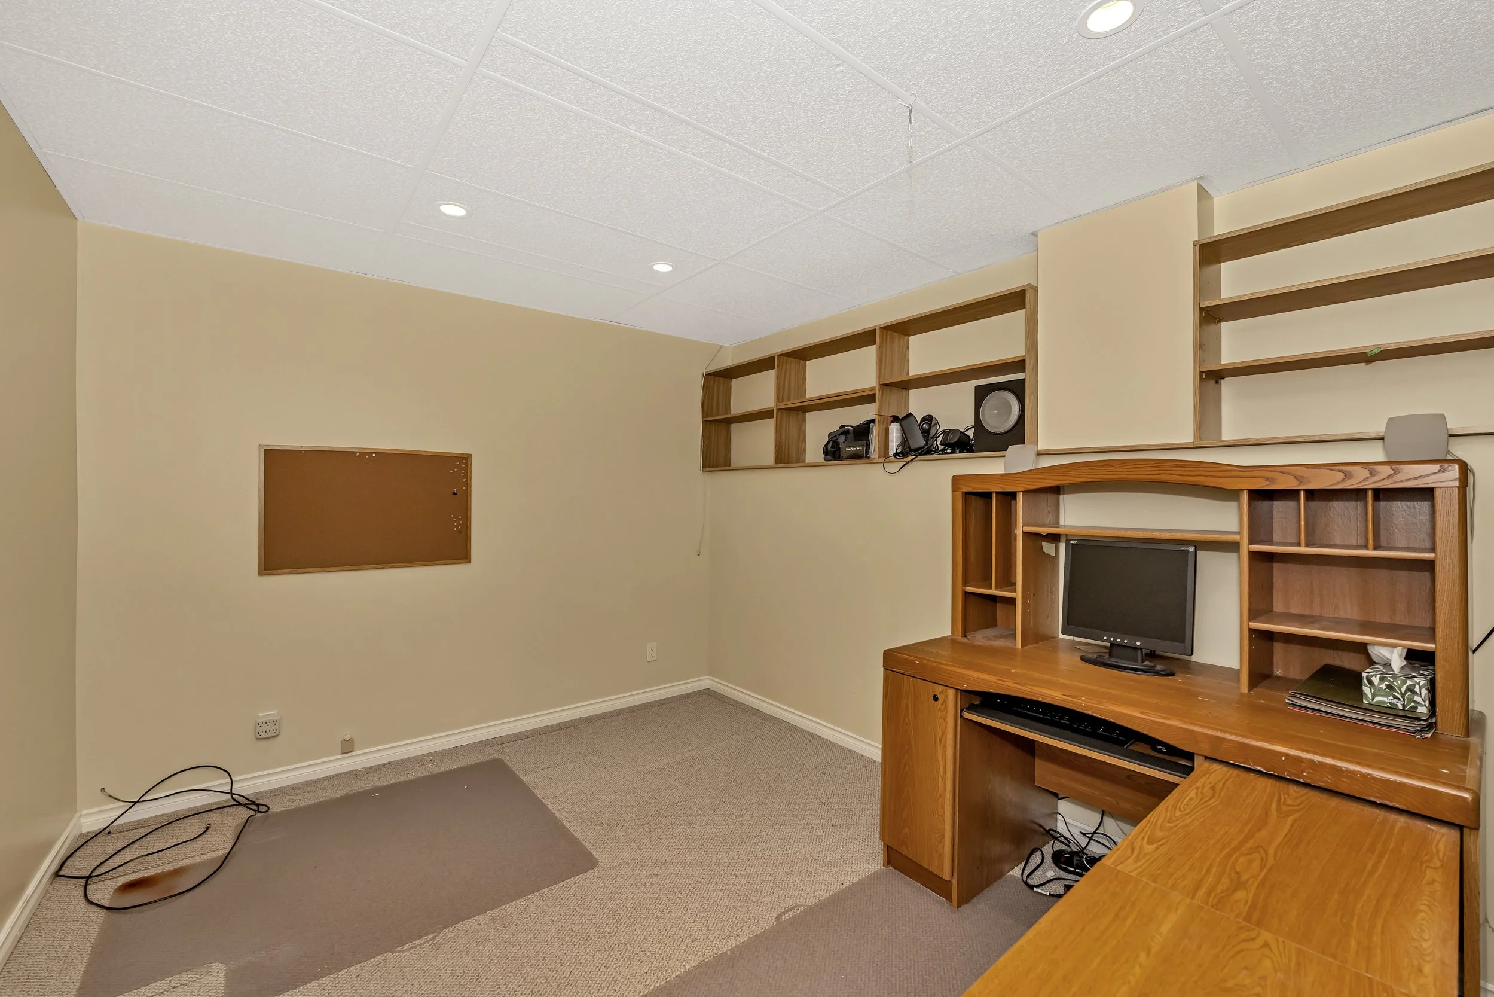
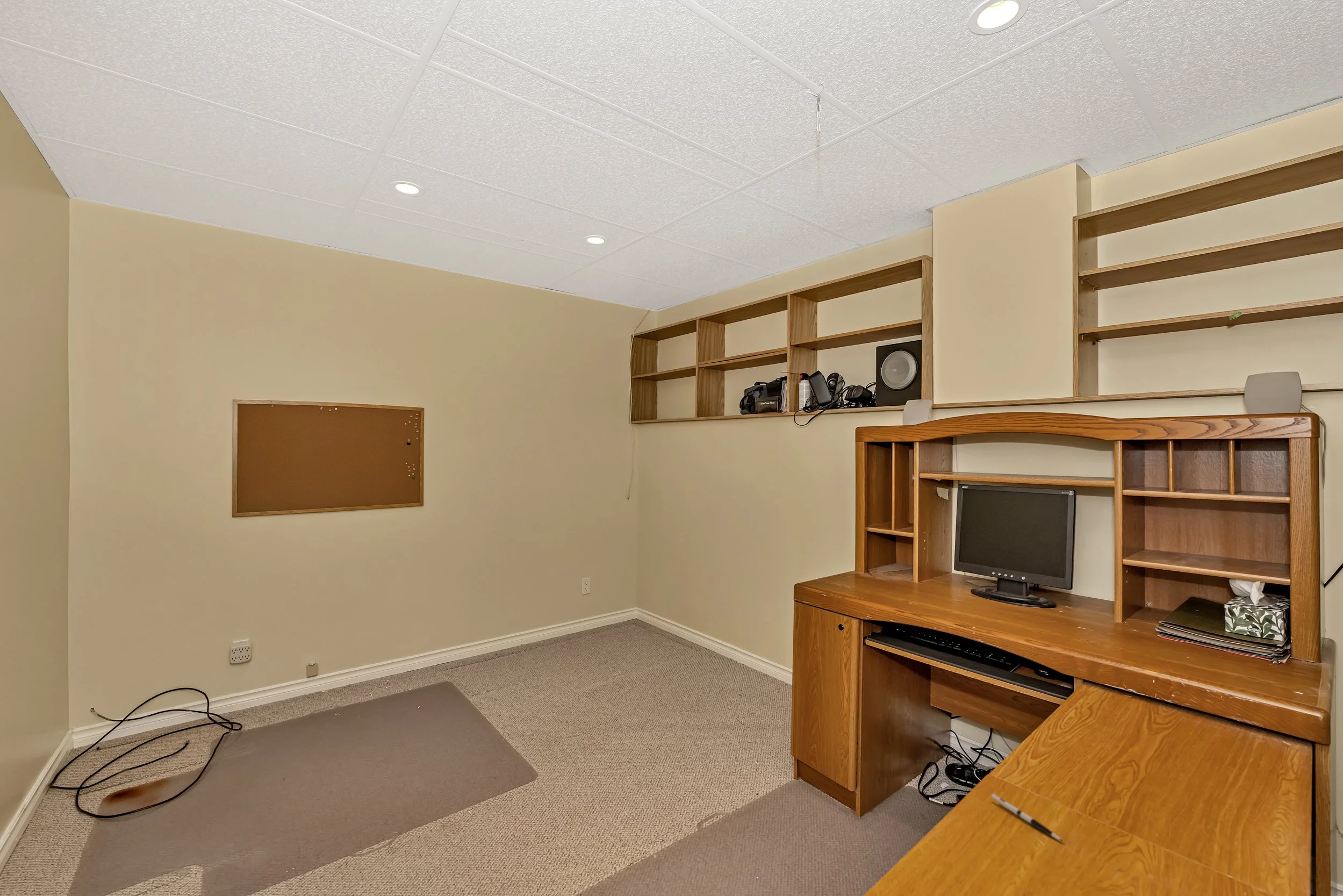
+ pen [991,793,1064,842]
